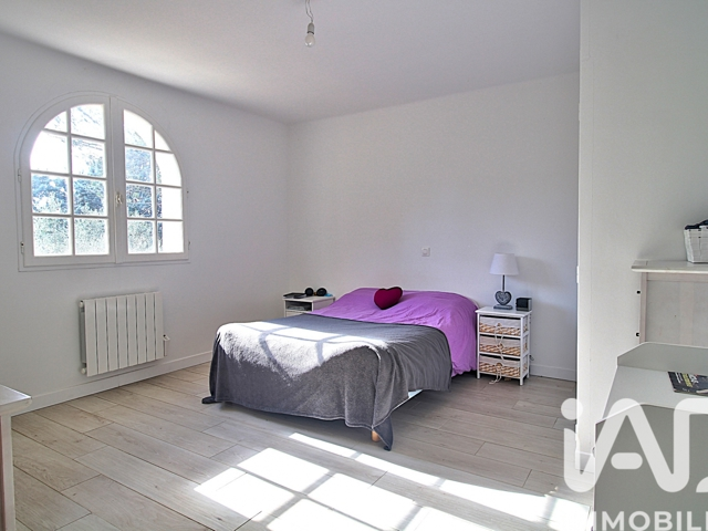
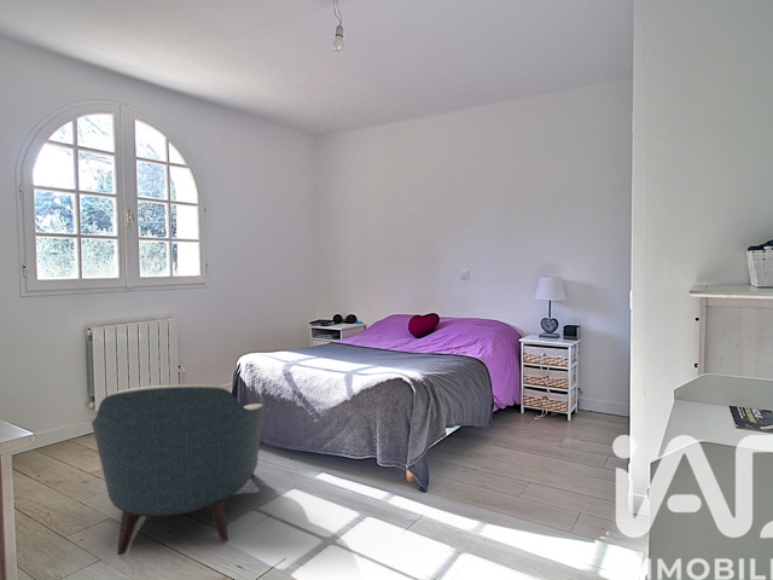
+ armchair [91,383,266,557]
